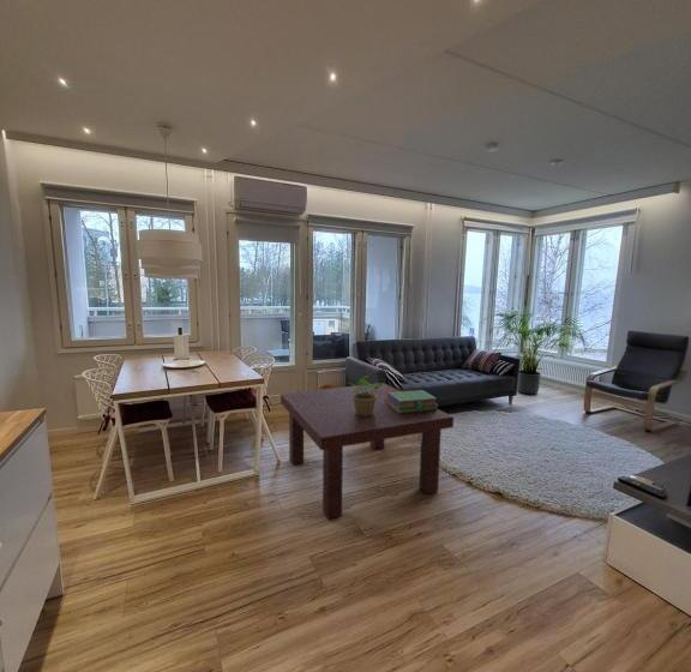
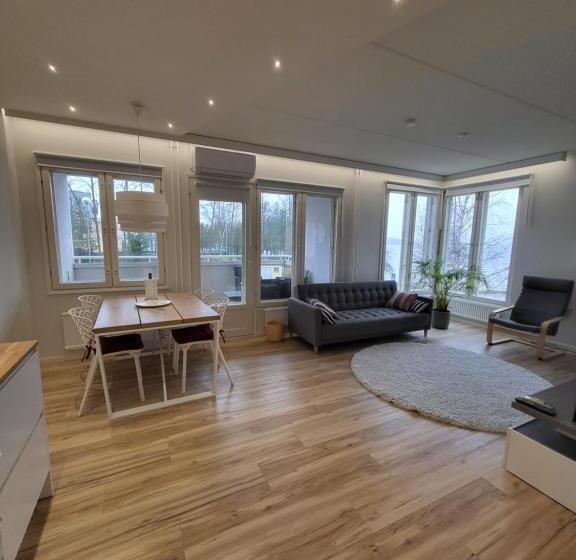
- coffee table [280,382,455,521]
- potted plant [348,374,383,415]
- stack of books [386,389,439,413]
